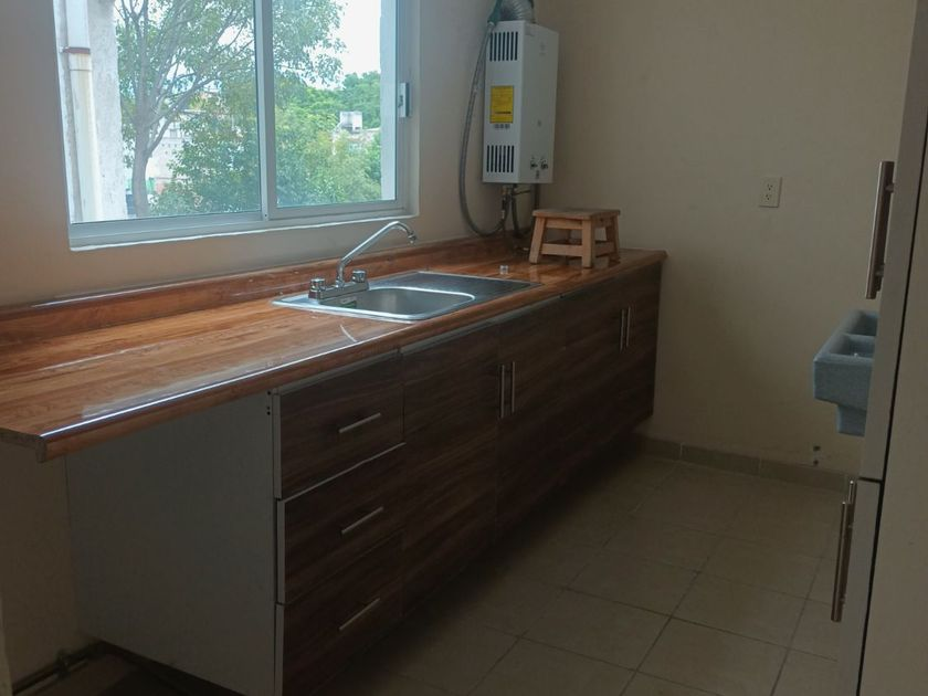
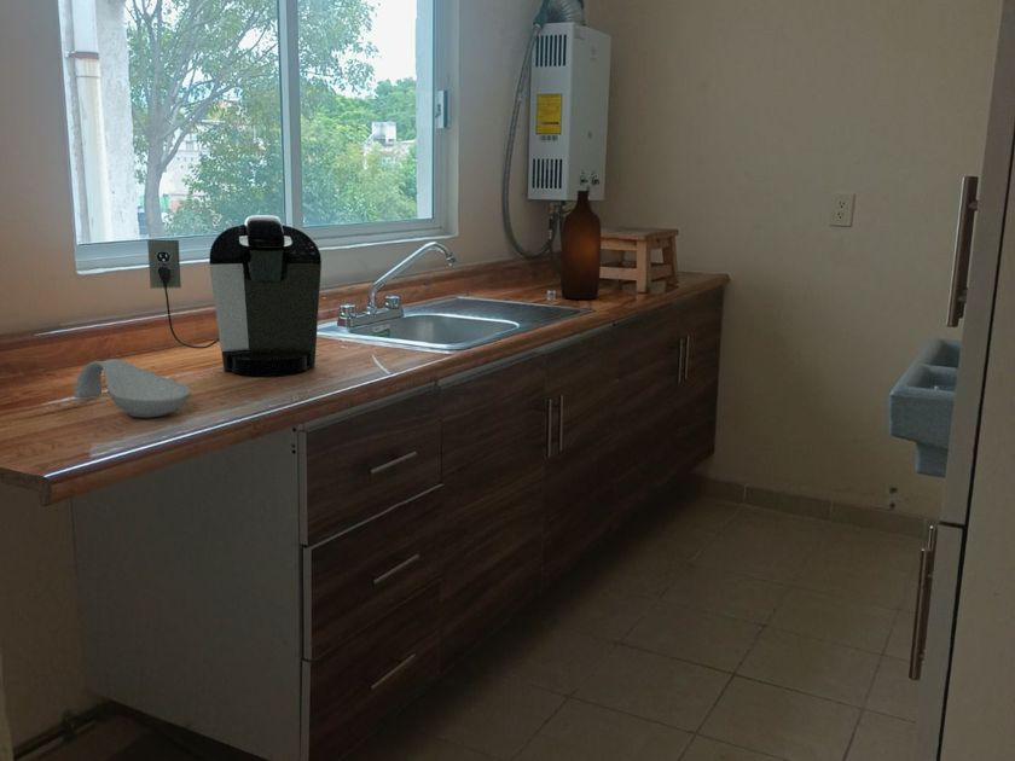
+ bottle [559,190,602,301]
+ spoon rest [74,358,192,418]
+ coffee maker [146,214,323,377]
